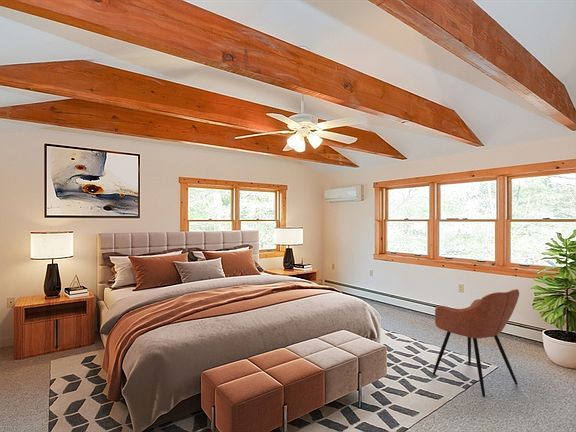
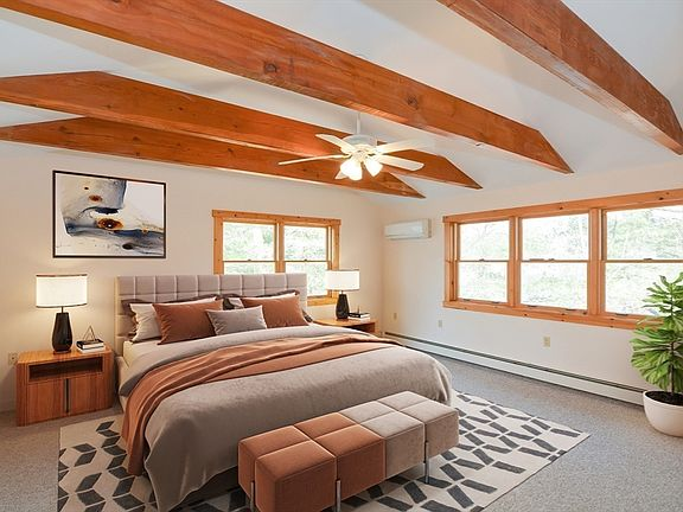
- armchair [432,288,520,398]
